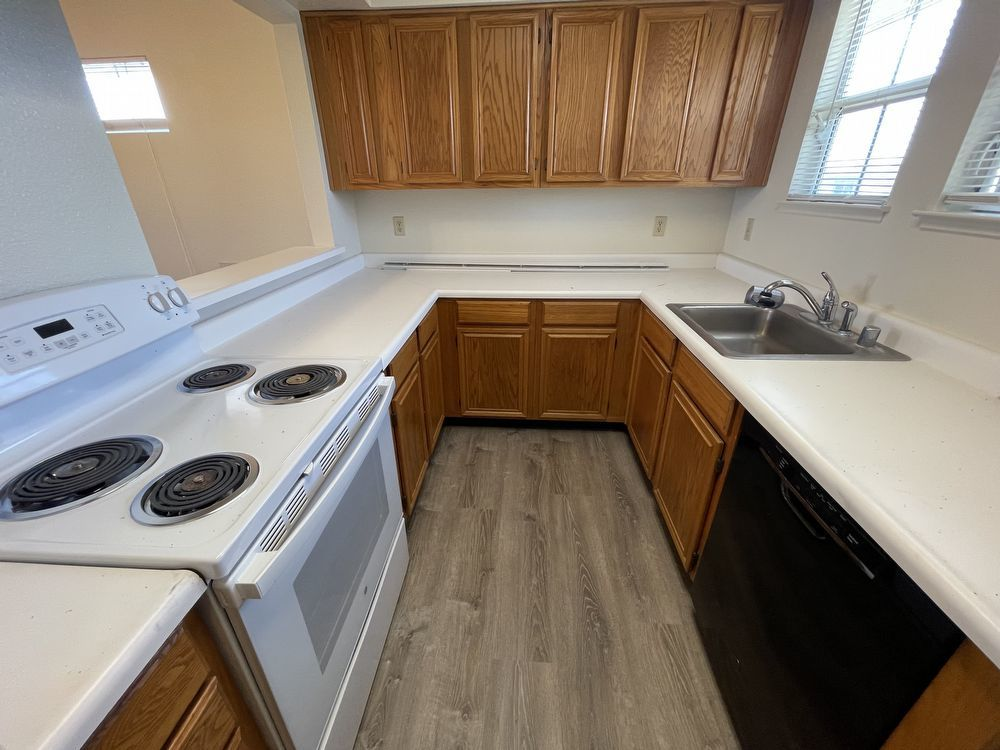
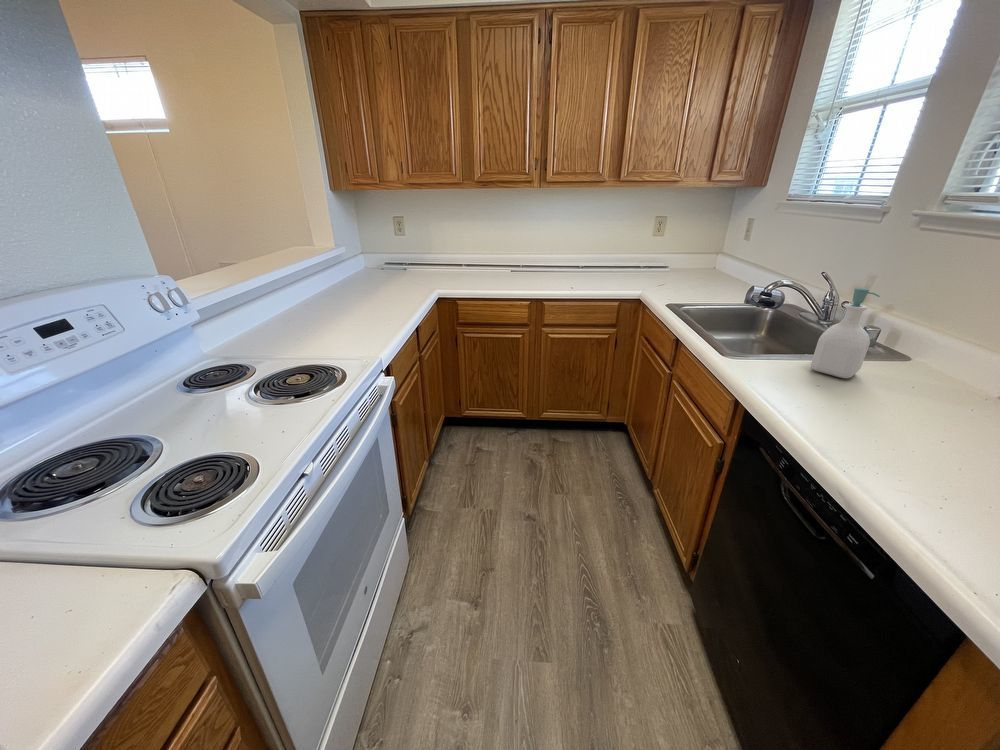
+ soap bottle [810,287,881,379]
